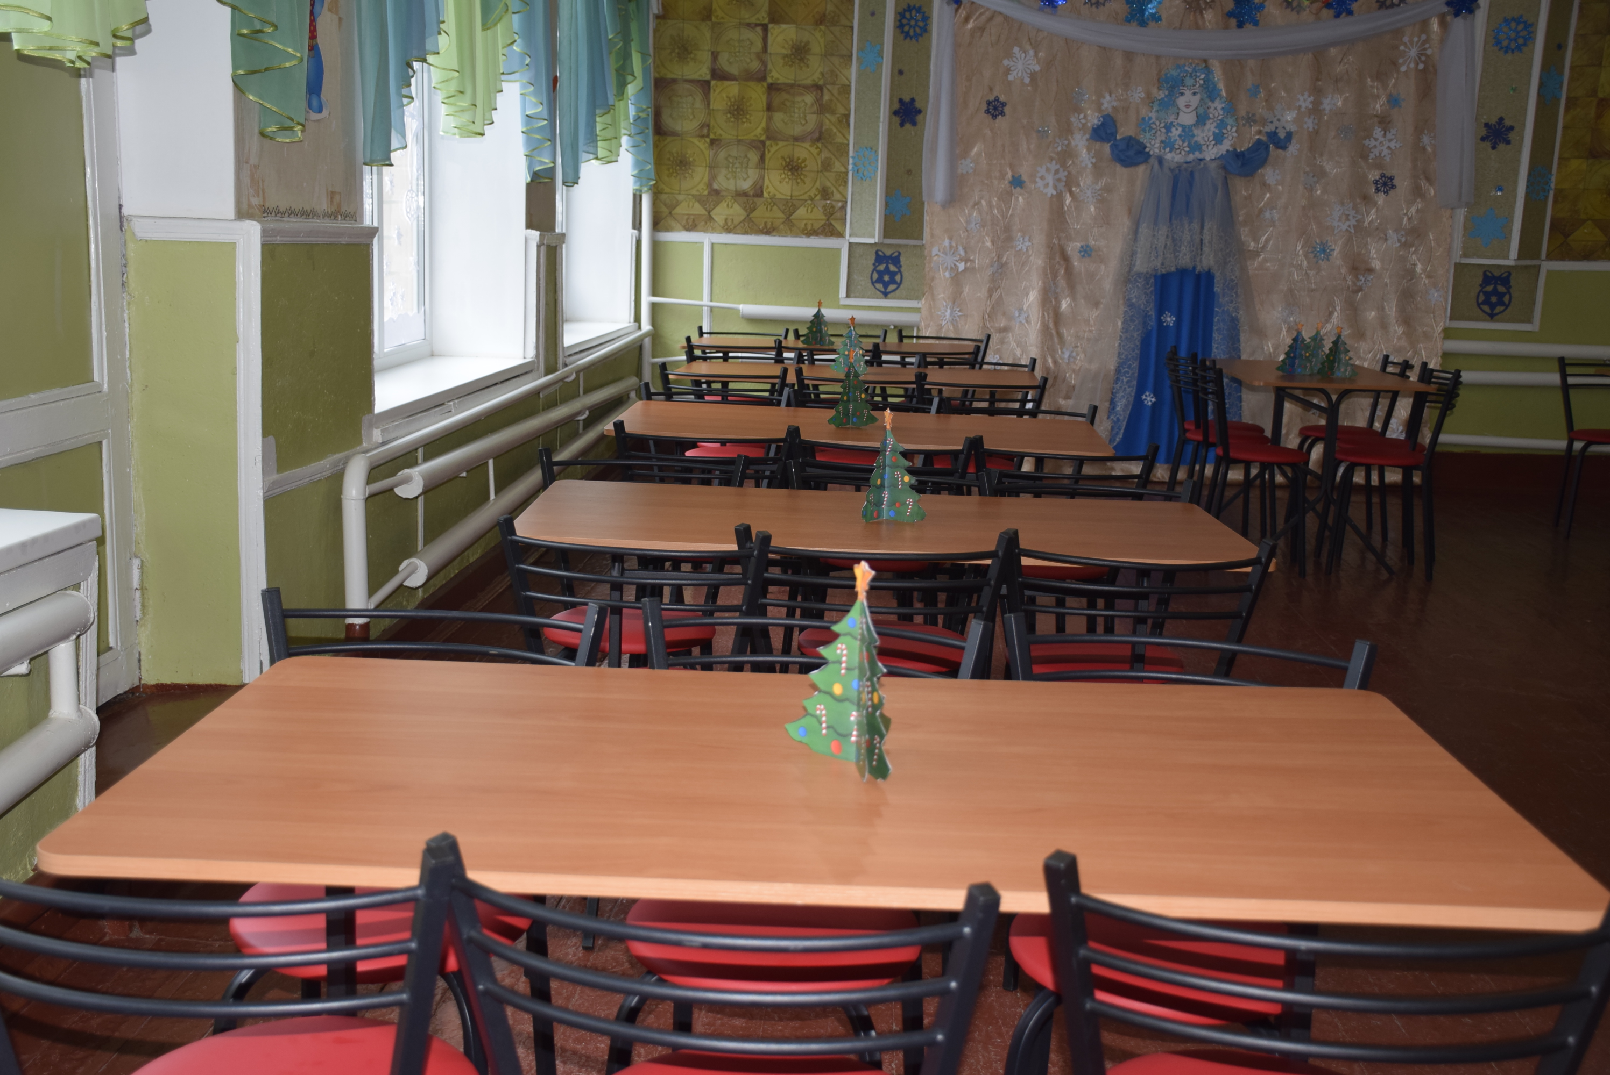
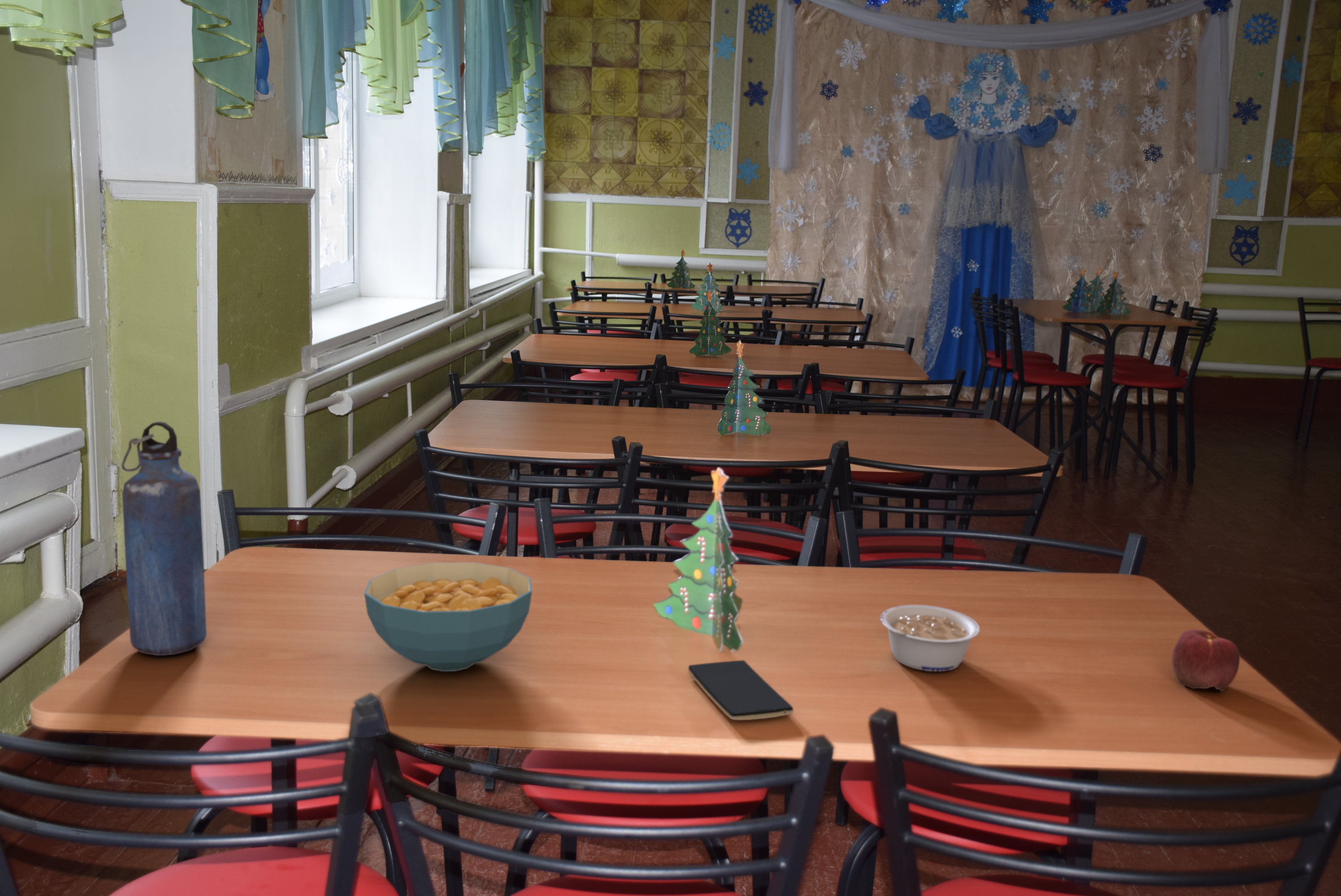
+ water bottle [121,421,207,656]
+ legume [880,604,980,672]
+ cereal bowl [363,562,532,672]
+ smartphone [688,660,794,720]
+ apple [1171,629,1240,692]
